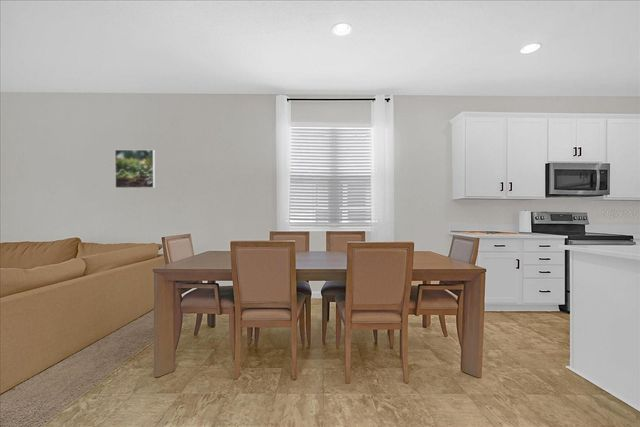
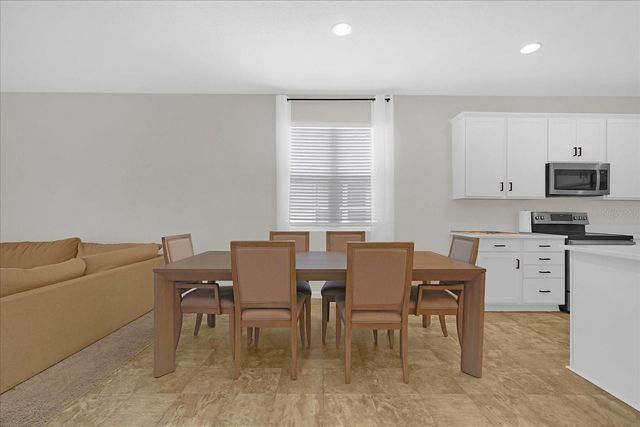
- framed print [114,149,156,189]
